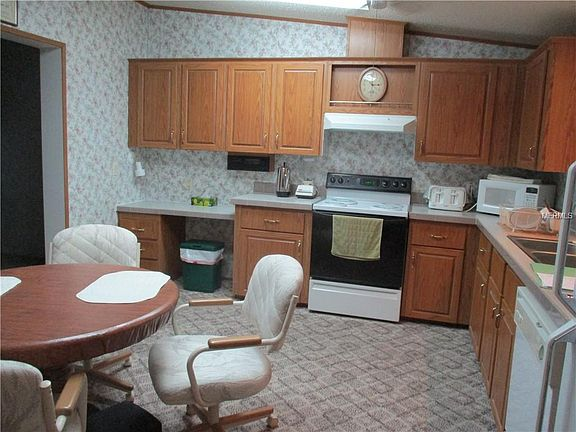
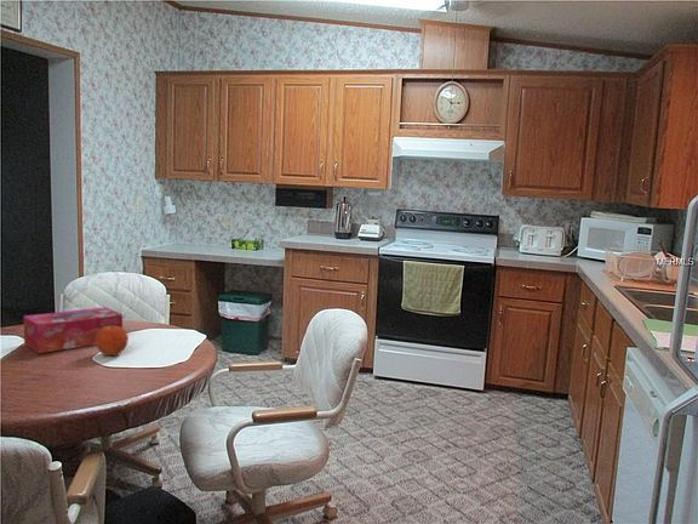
+ fruit [95,326,130,357]
+ tissue box [23,306,124,354]
